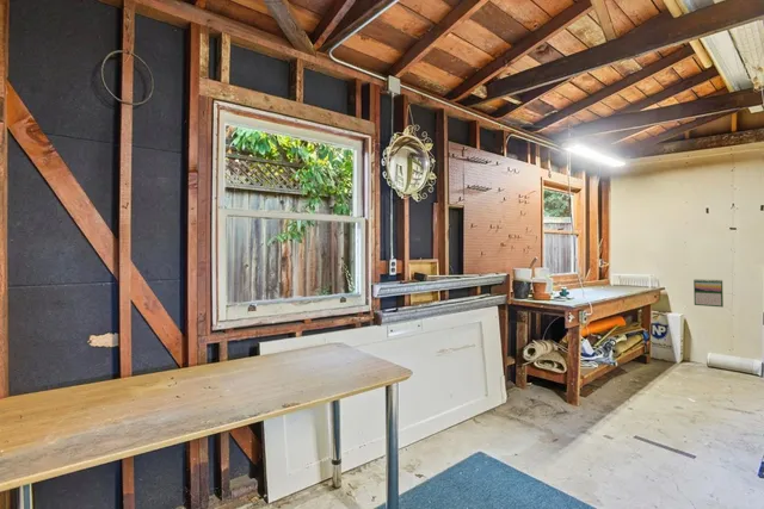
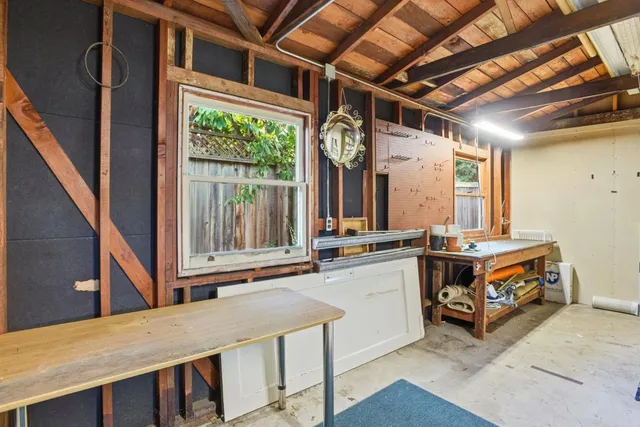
- calendar [692,278,725,309]
